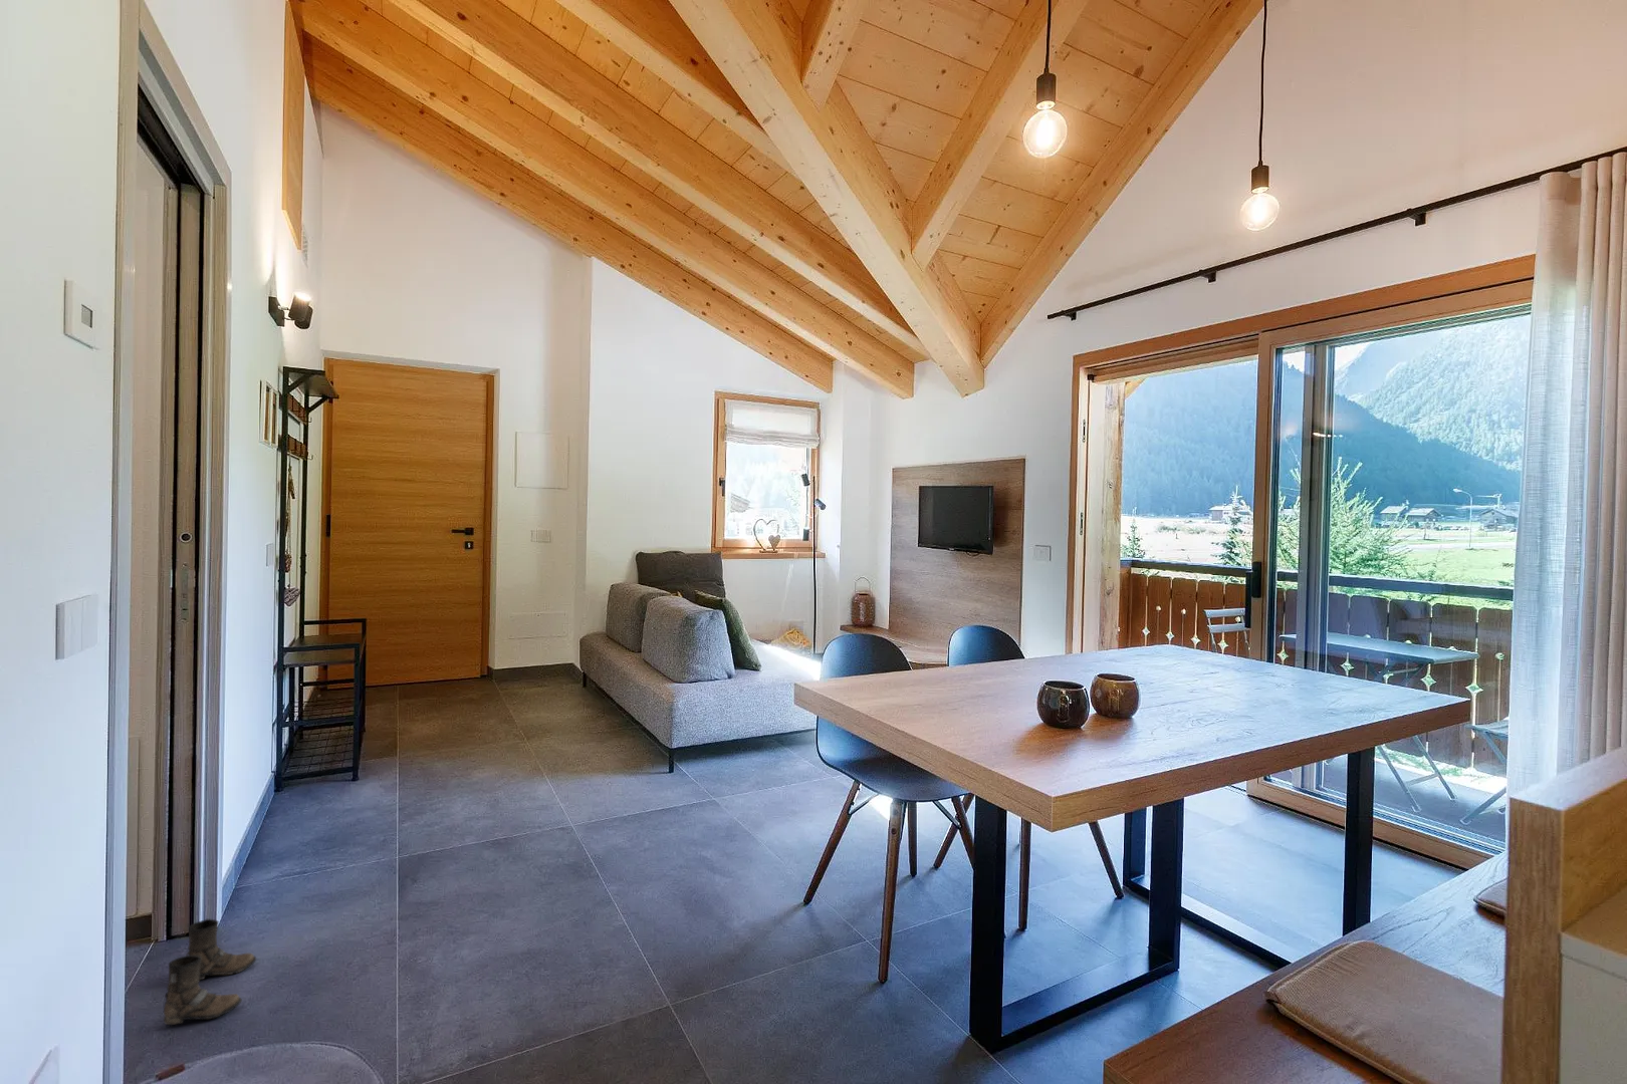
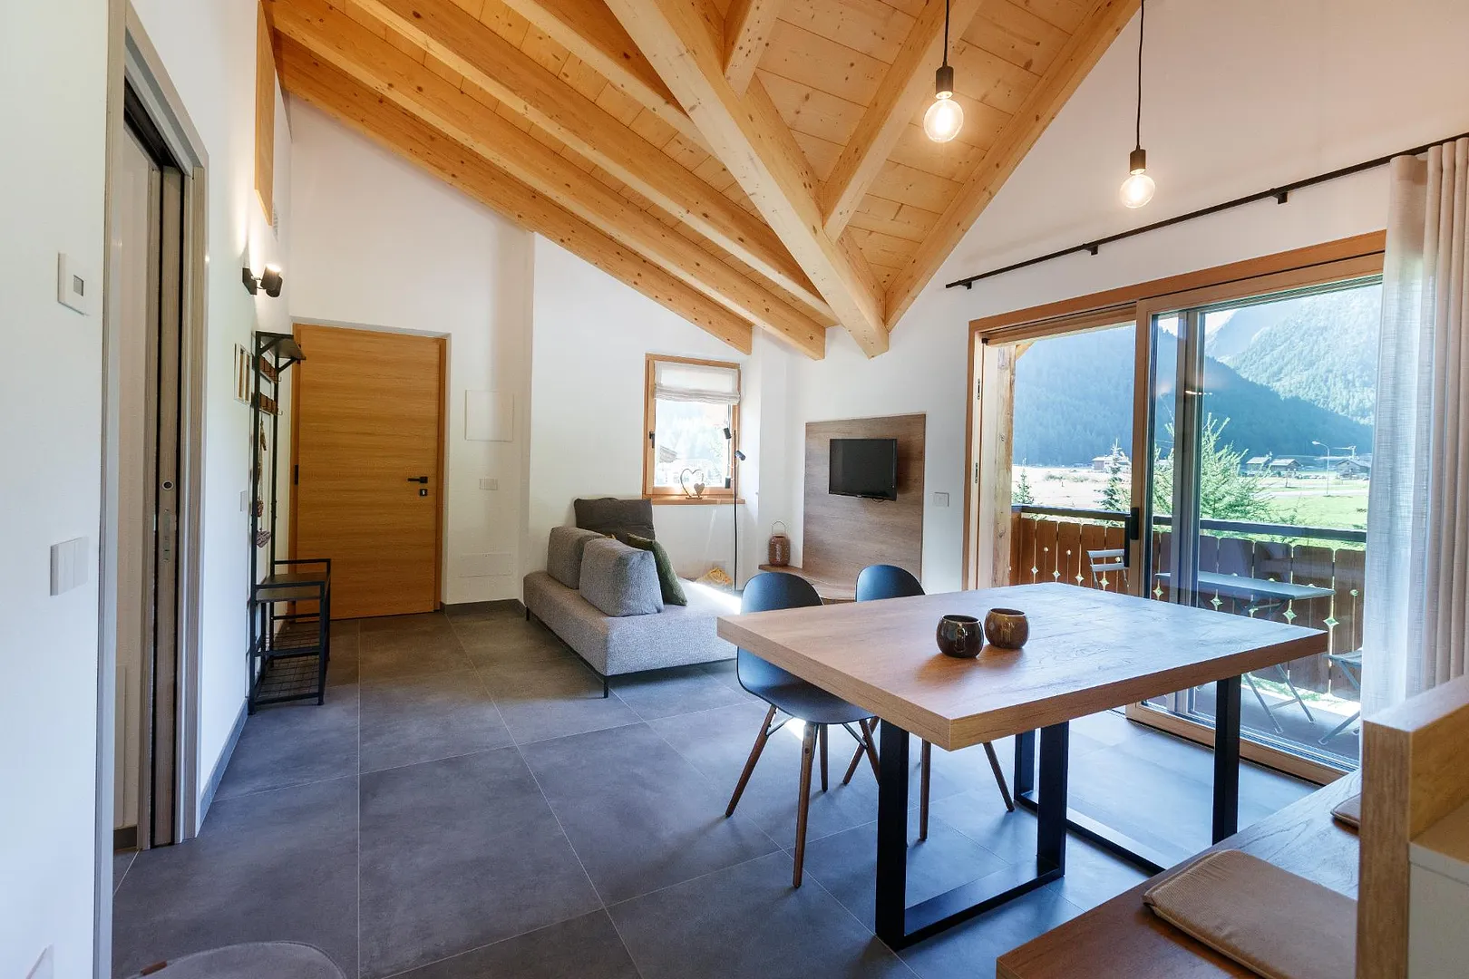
- boots [162,918,257,1026]
